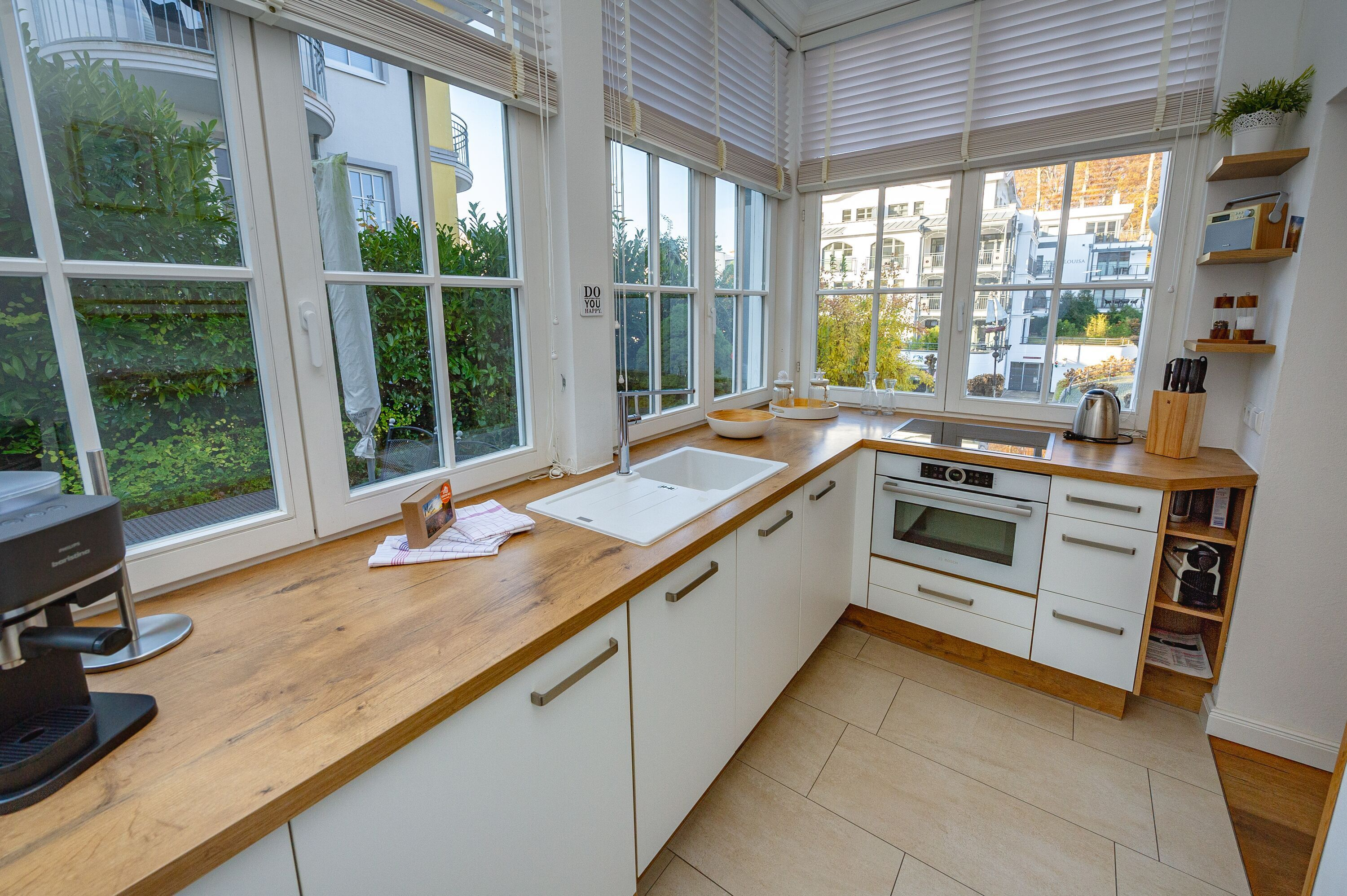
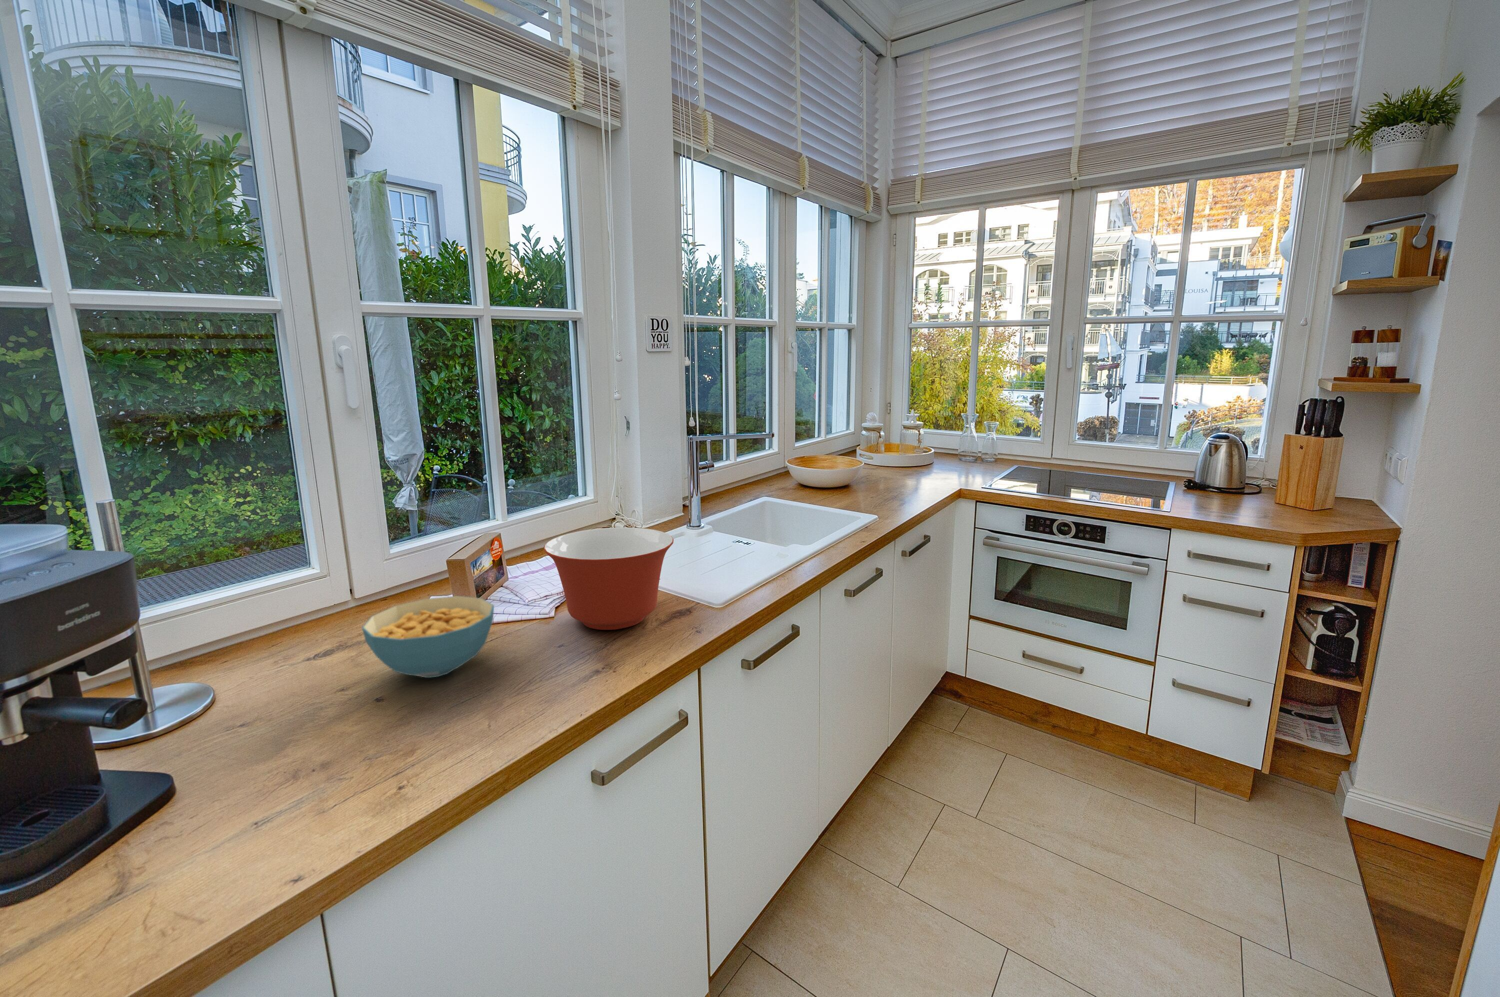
+ cereal bowl [362,595,494,679]
+ mixing bowl [543,527,674,631]
